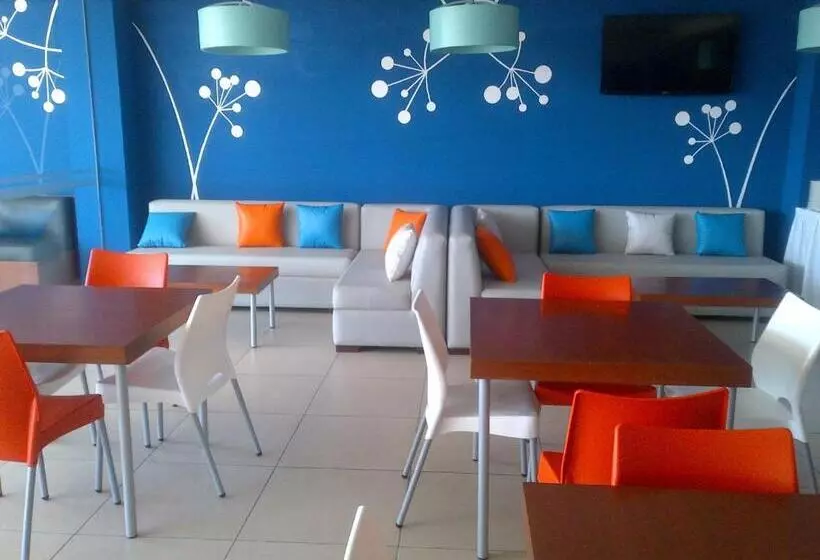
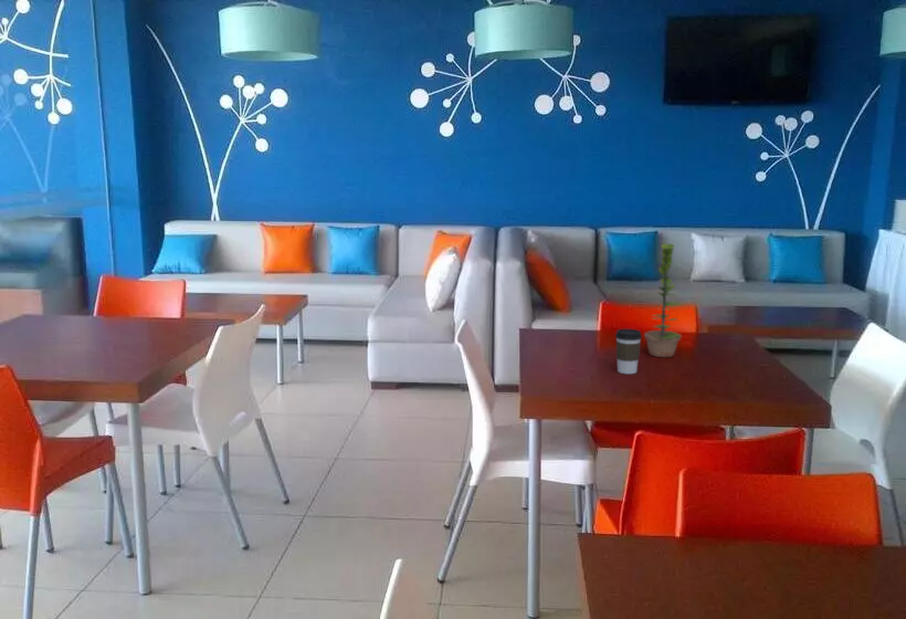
+ plant [643,242,684,358]
+ coffee cup [614,328,643,375]
